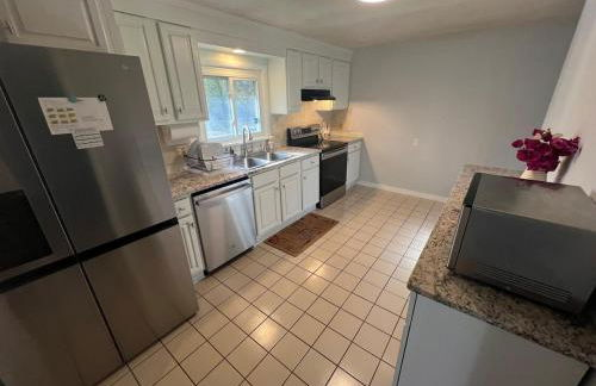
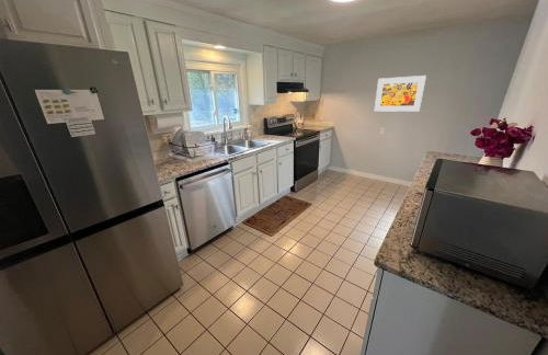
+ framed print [374,75,427,113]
